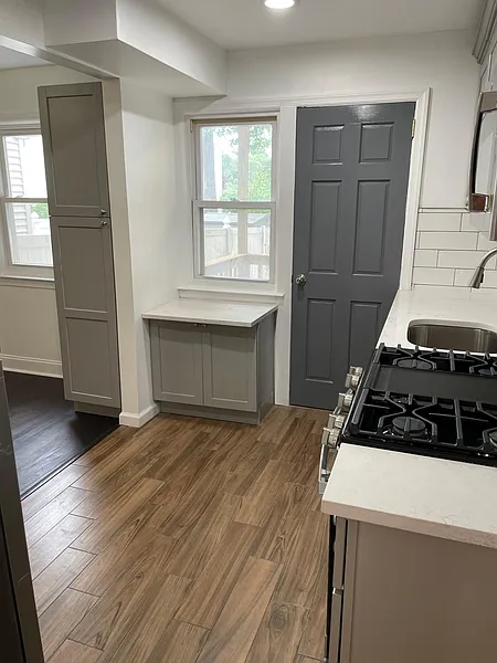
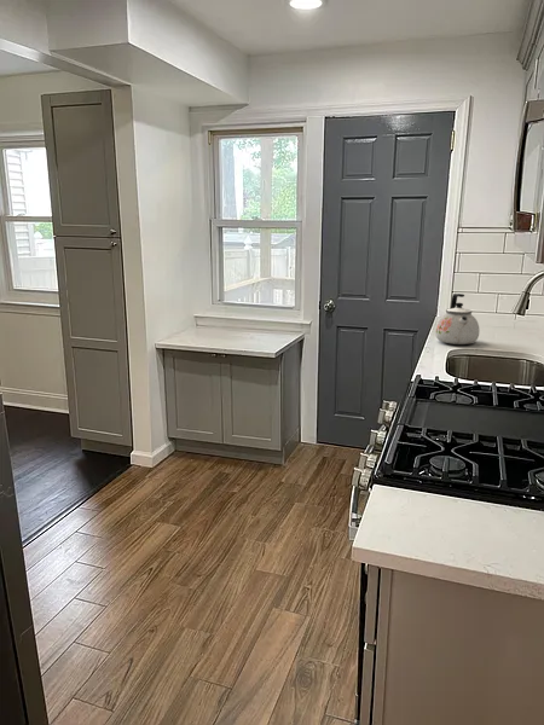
+ kettle [434,292,481,346]
